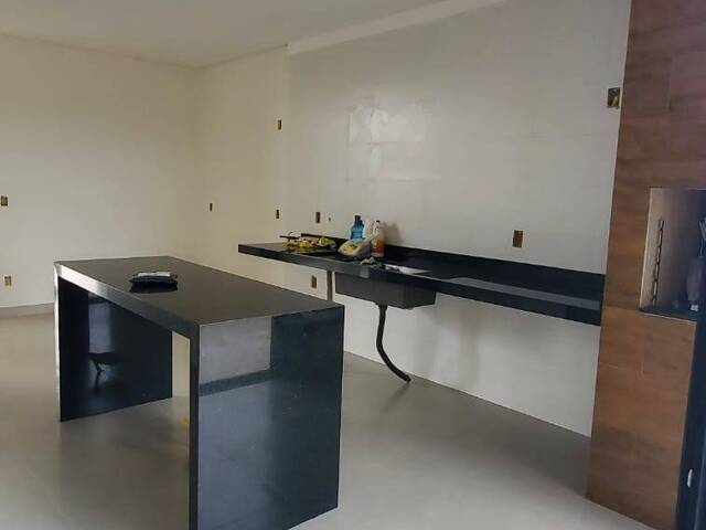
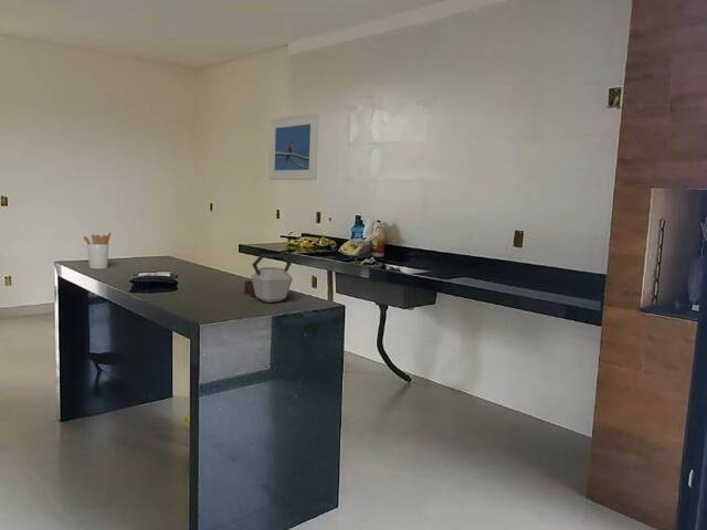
+ utensil holder [83,231,112,271]
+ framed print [267,112,319,181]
+ kettle [243,253,294,304]
